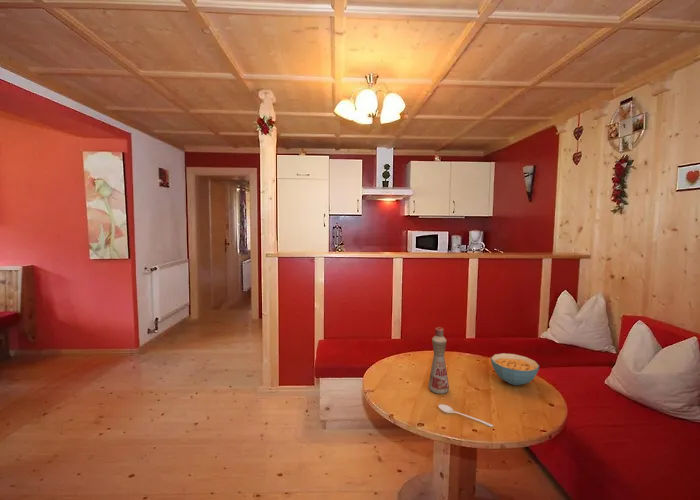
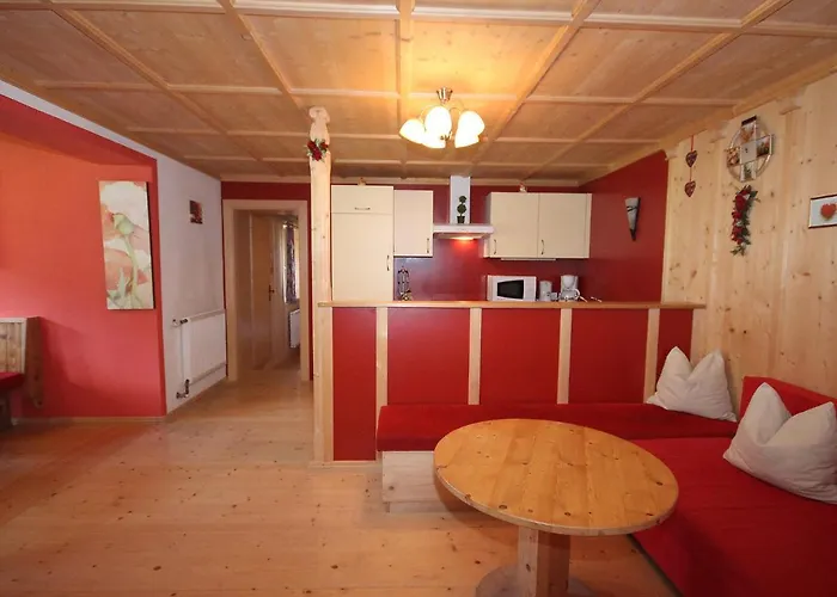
- cereal bowl [490,352,540,386]
- stirrer [438,403,494,428]
- bottle [427,326,450,395]
